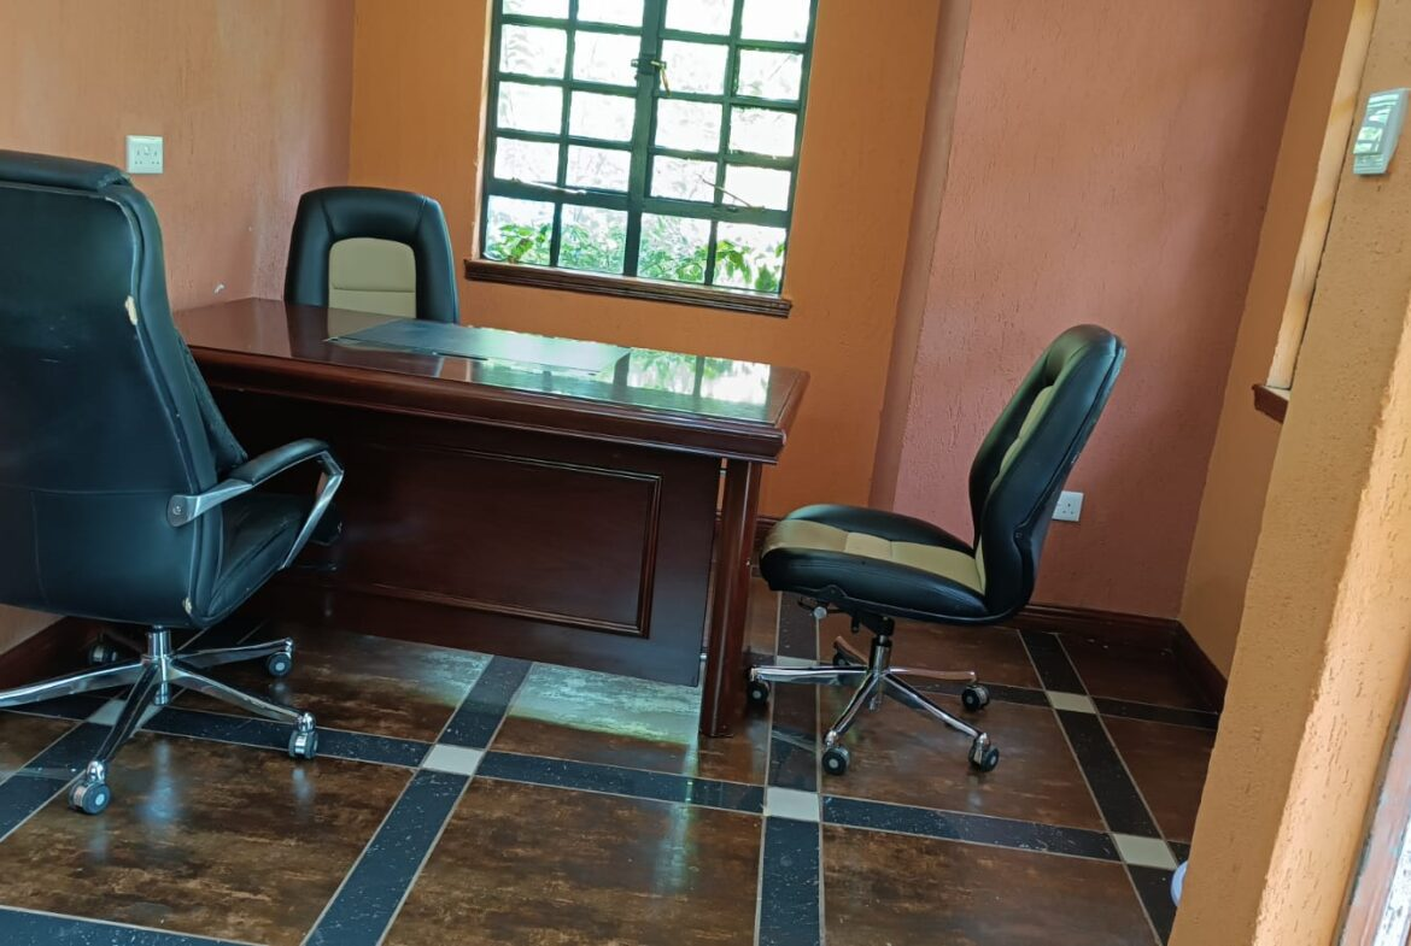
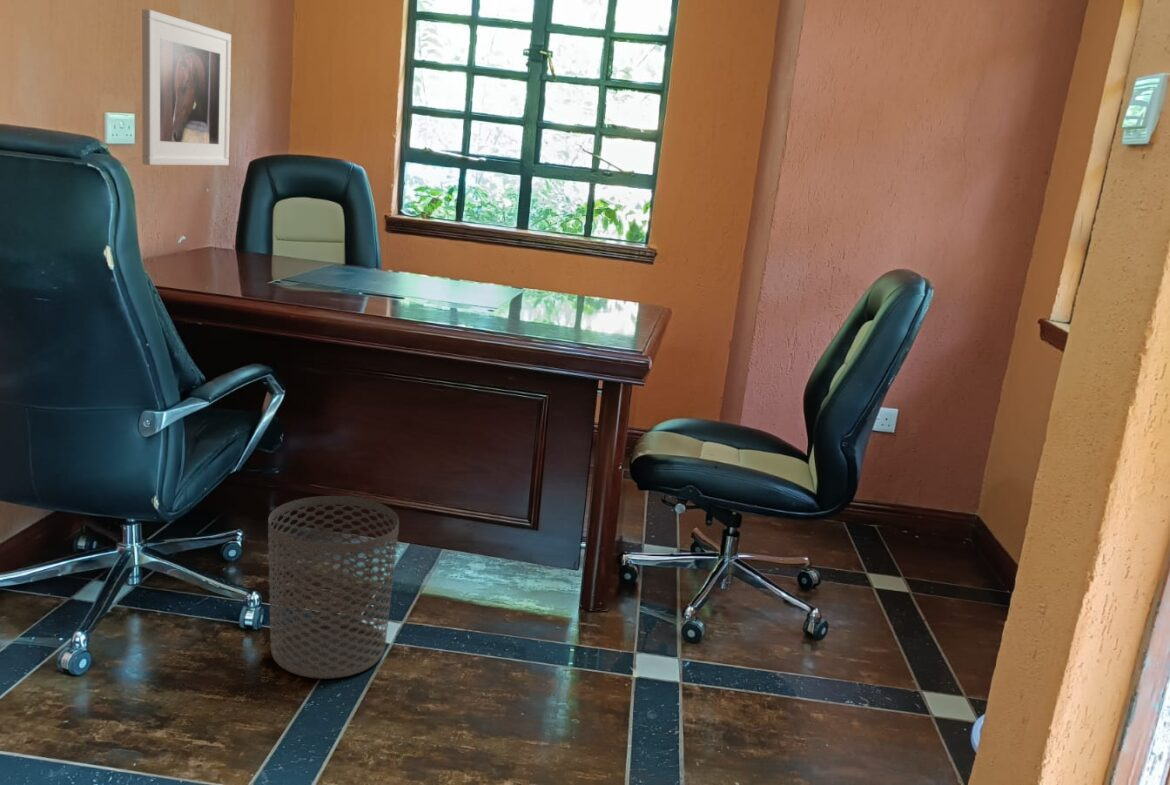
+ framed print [141,8,232,166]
+ waste bin [267,495,400,680]
